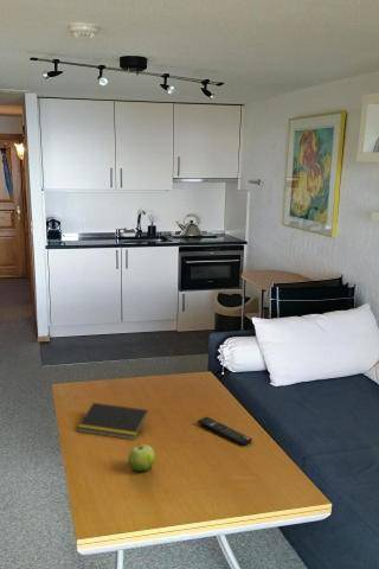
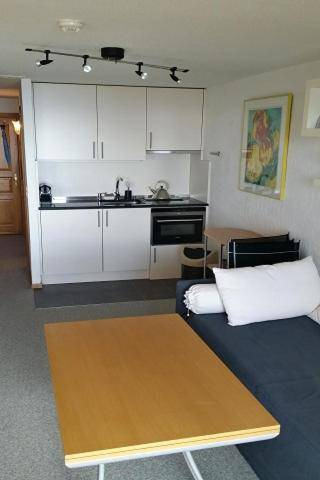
- fruit [127,443,156,473]
- remote control [197,416,253,447]
- notepad [76,402,149,441]
